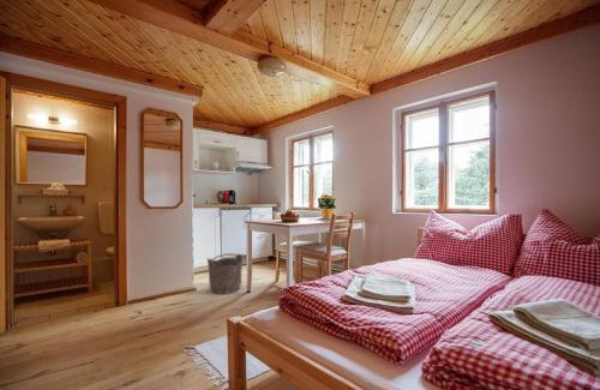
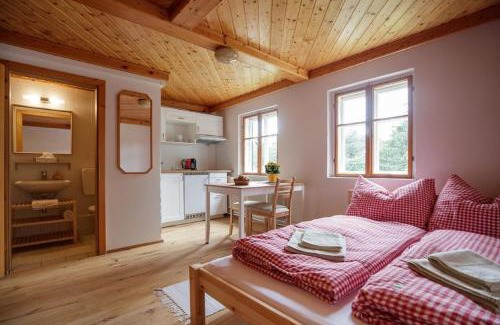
- bucket [206,252,244,295]
